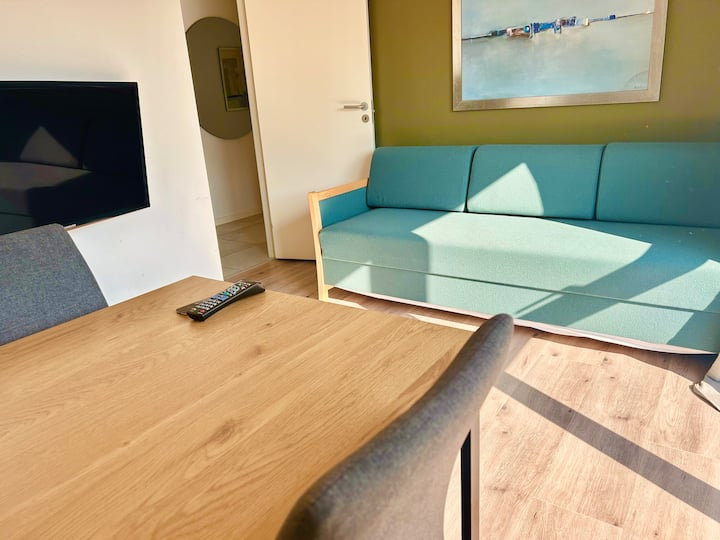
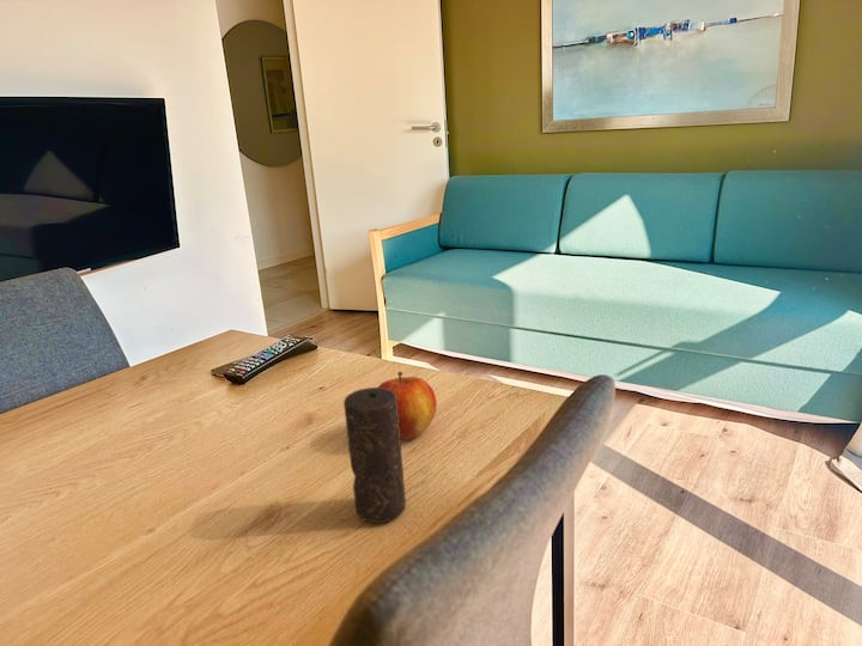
+ candle [342,386,407,524]
+ apple [377,371,438,440]
